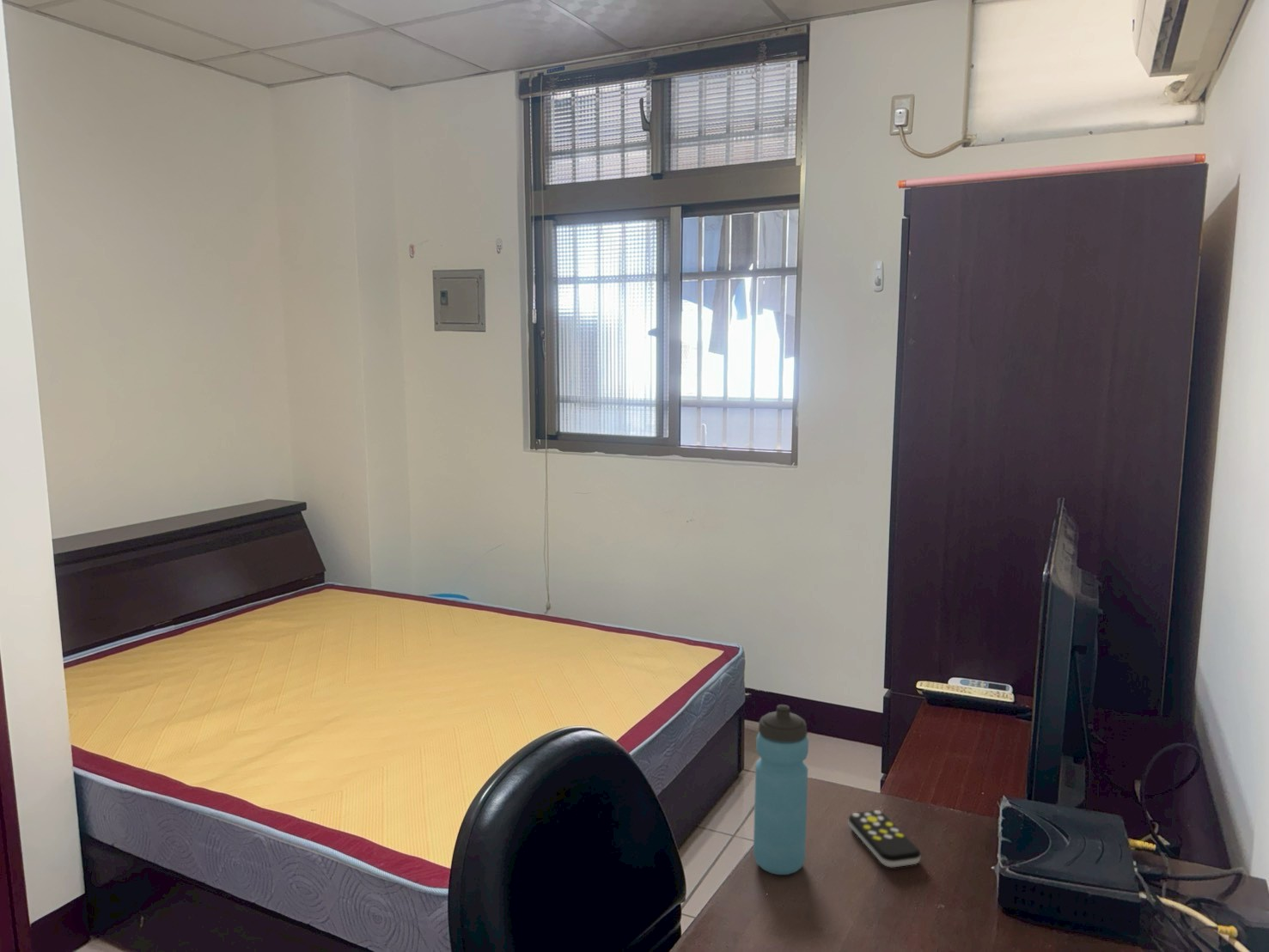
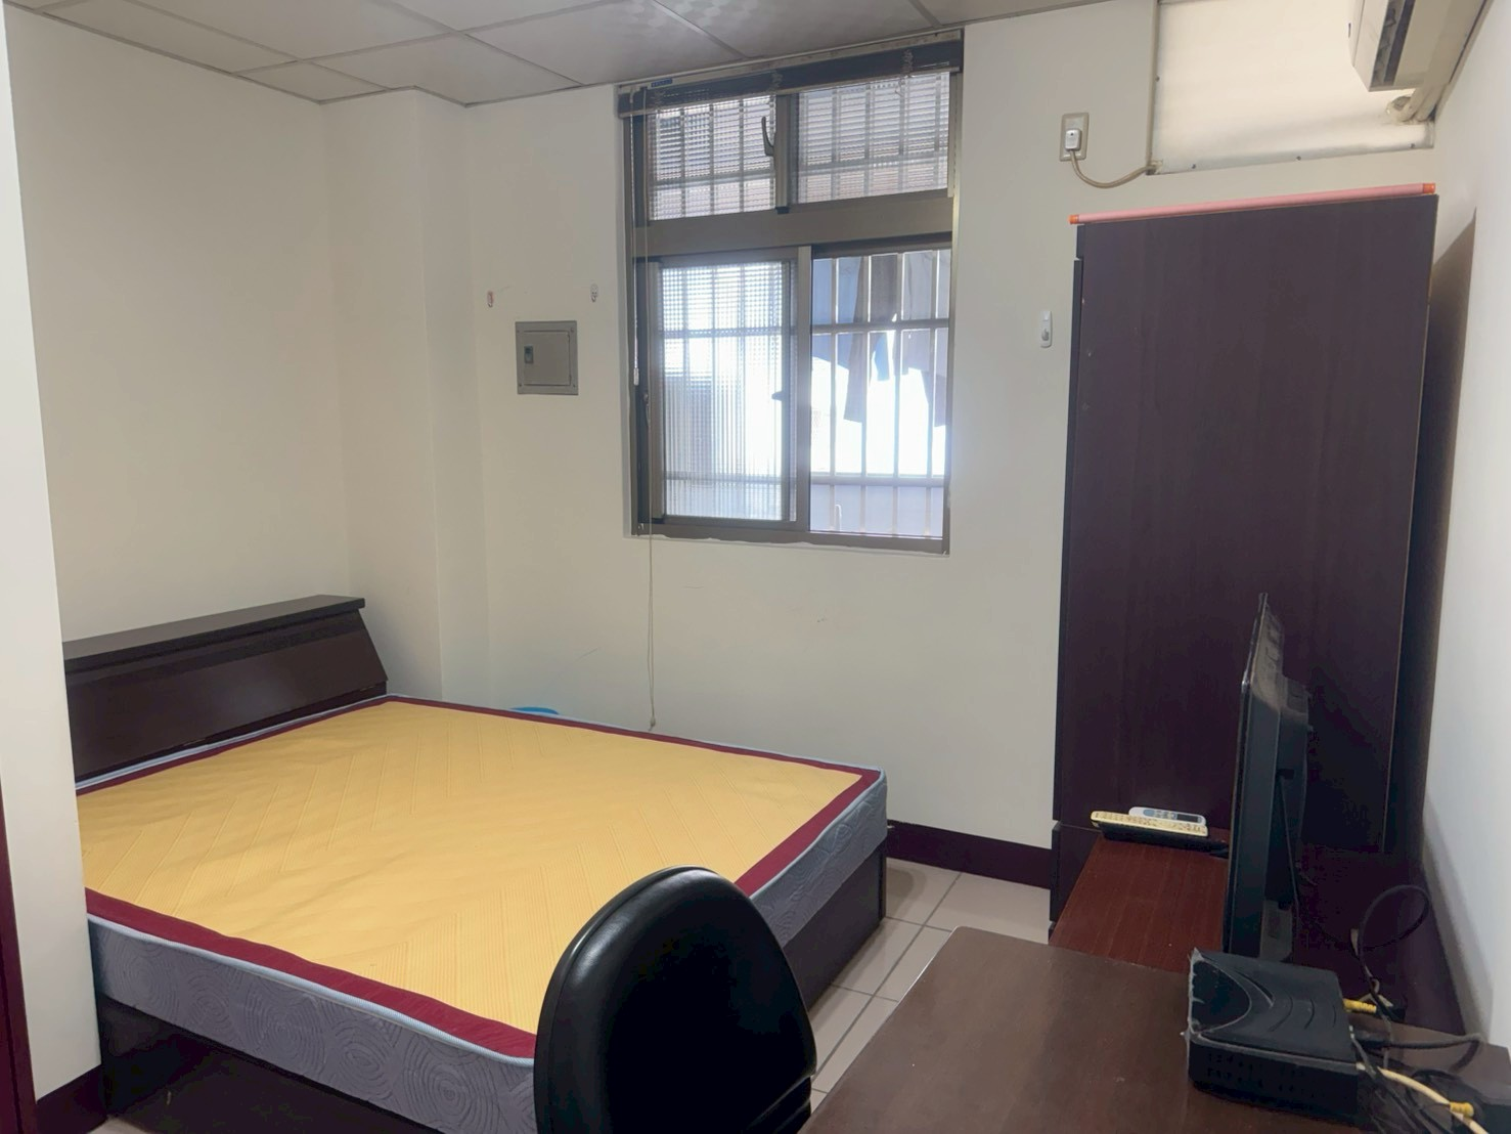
- water bottle [753,704,809,876]
- remote control [847,809,921,868]
